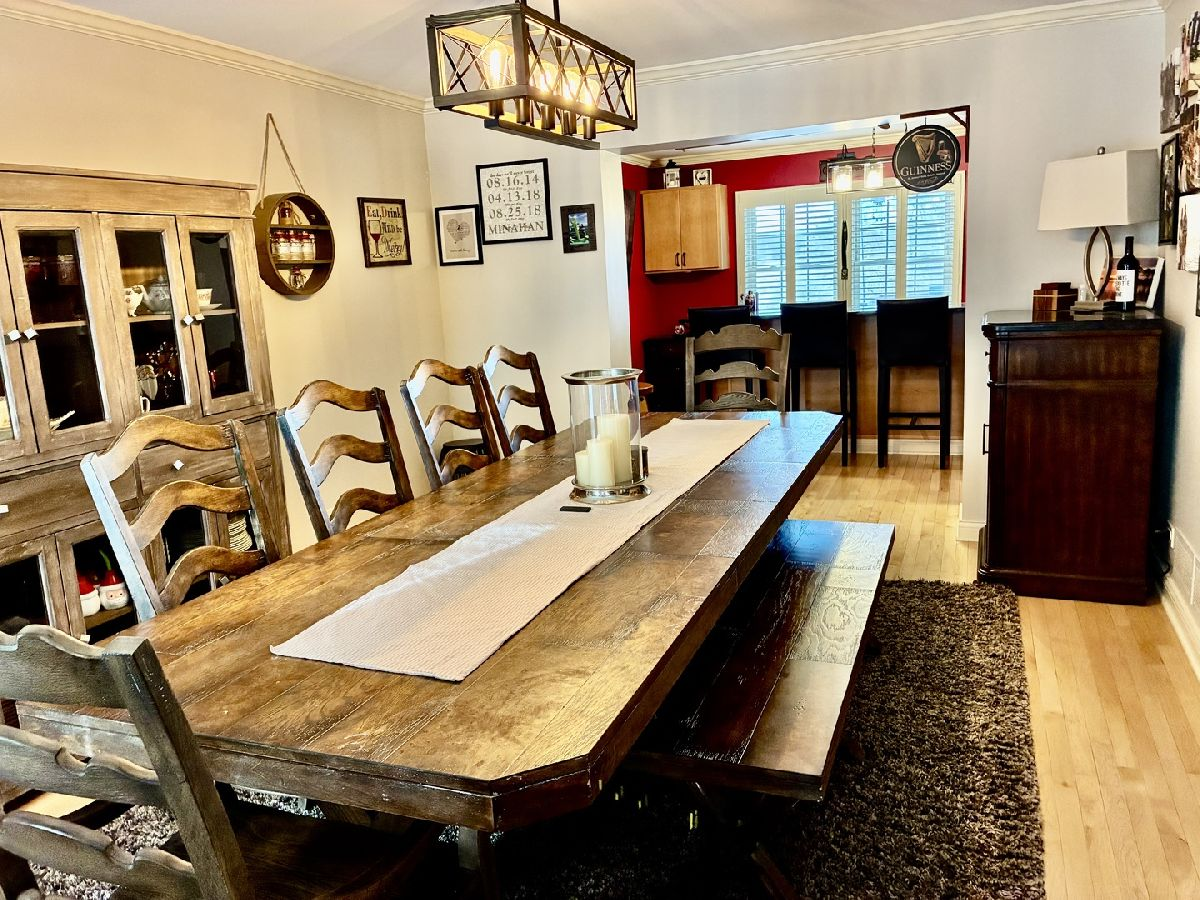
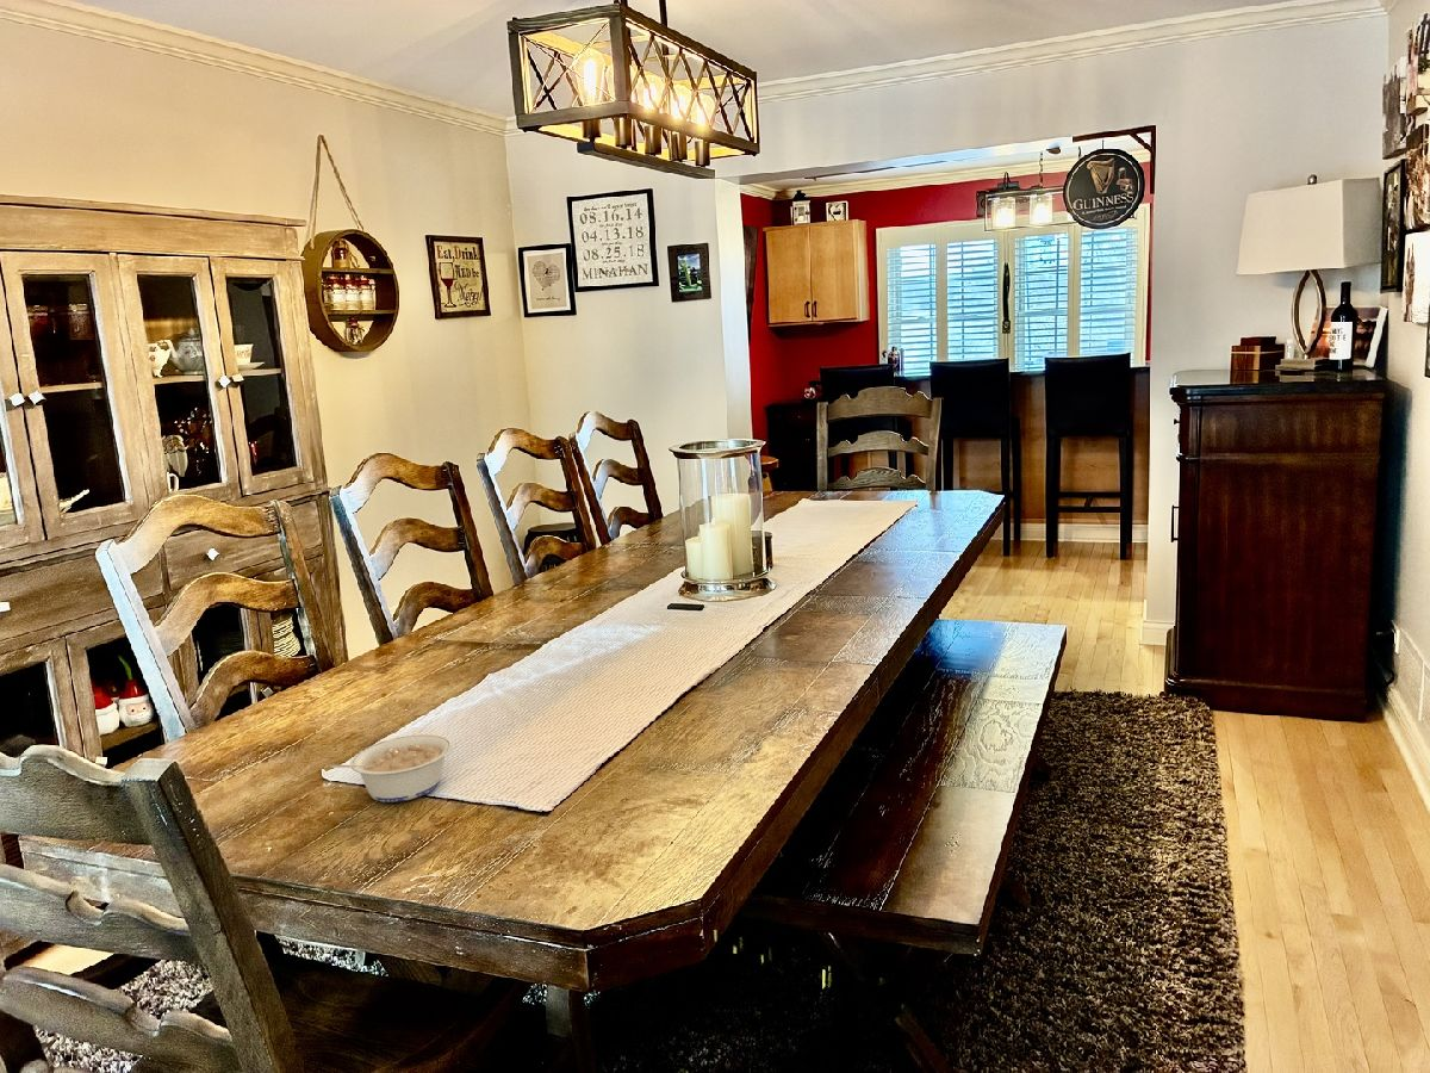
+ legume [327,733,453,804]
